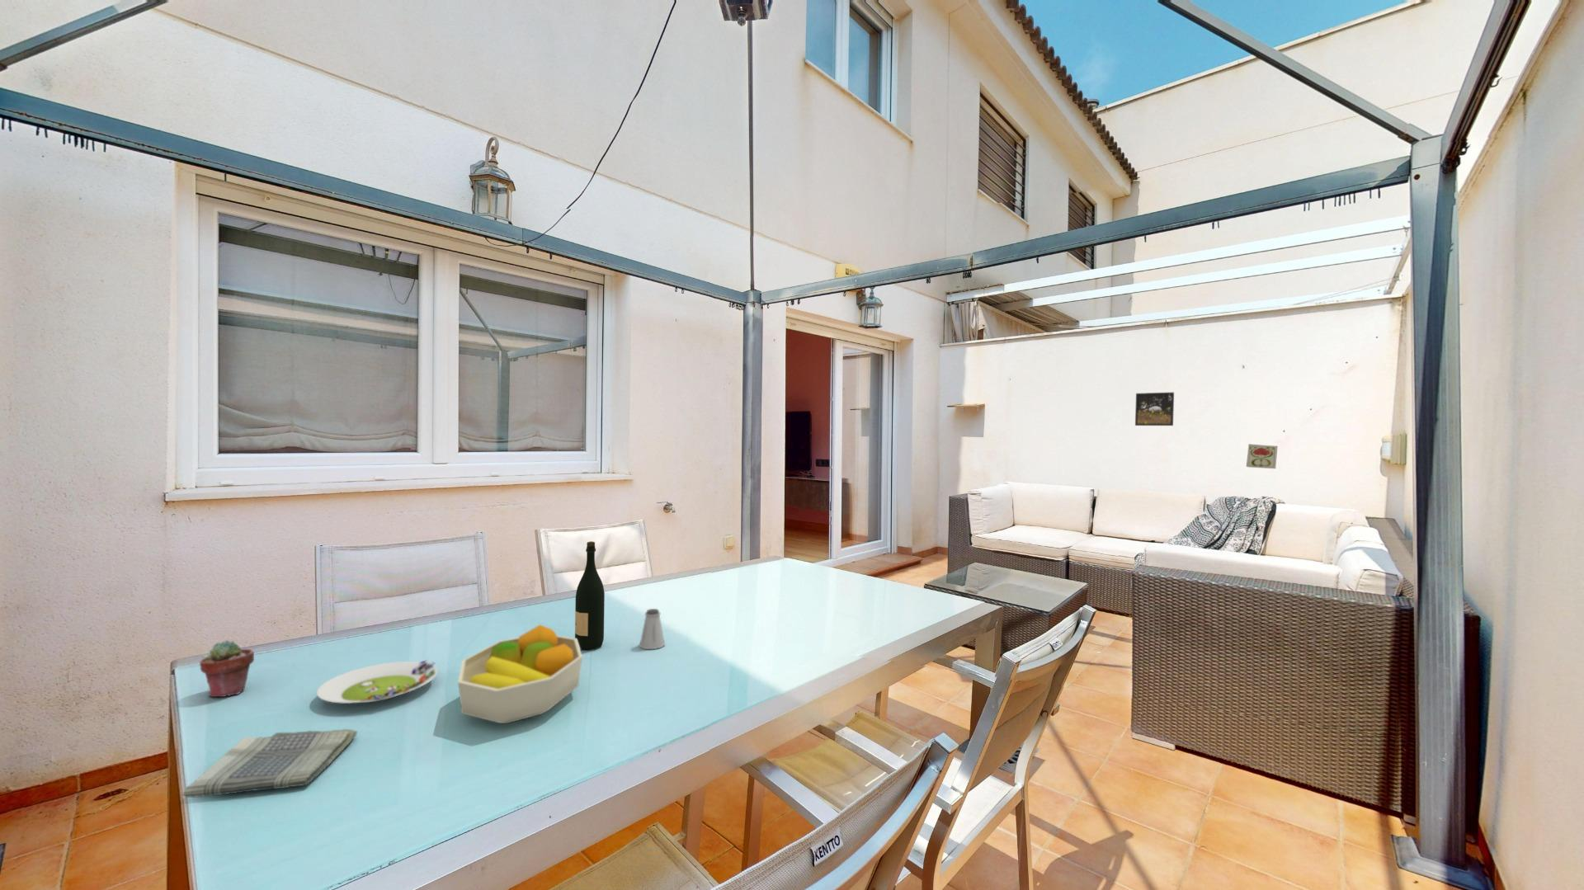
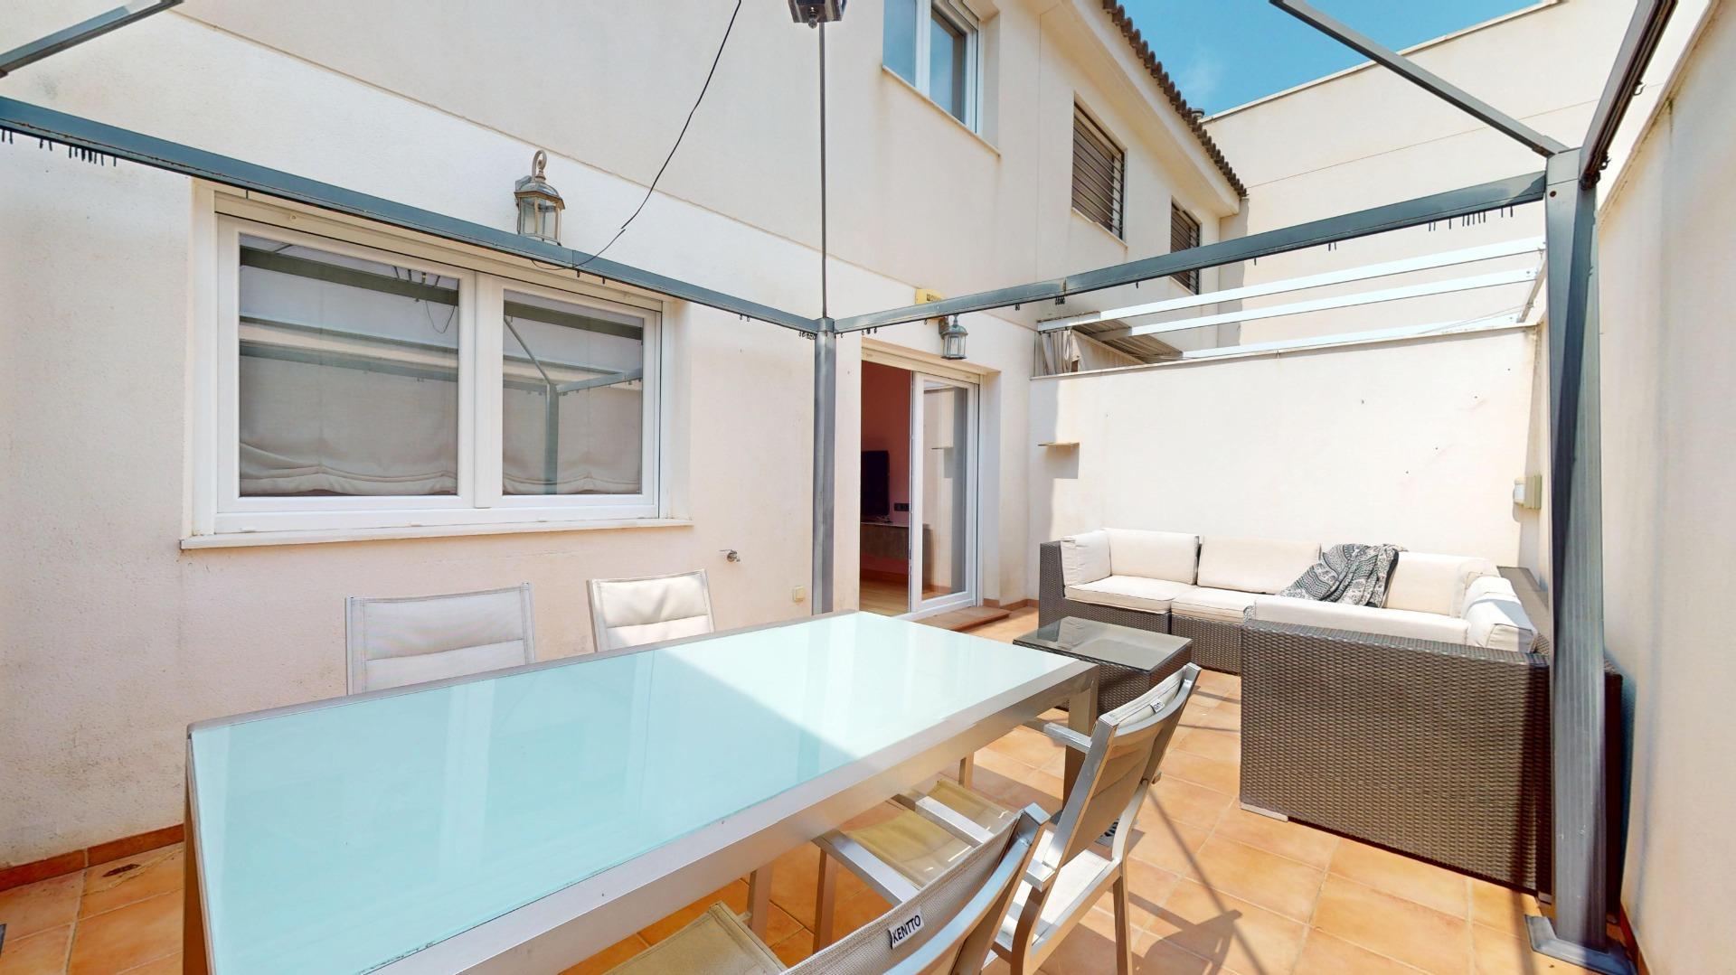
- wine bottle [574,541,606,651]
- salad plate [315,659,438,704]
- fruit bowl [457,623,583,725]
- decorative tile [1246,444,1278,469]
- dish towel [183,728,358,799]
- saltshaker [639,608,666,650]
- potted succulent [199,640,255,697]
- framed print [1135,392,1175,427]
